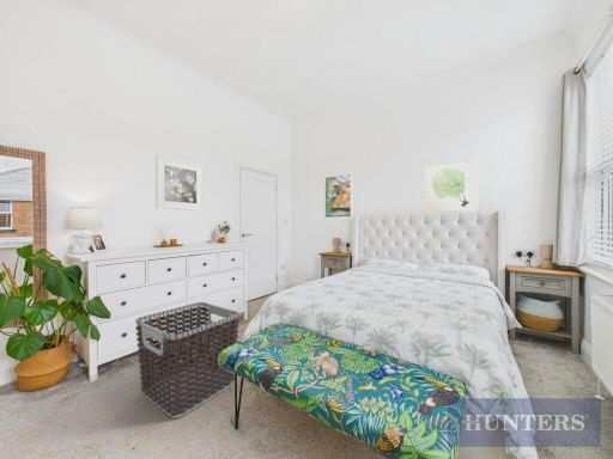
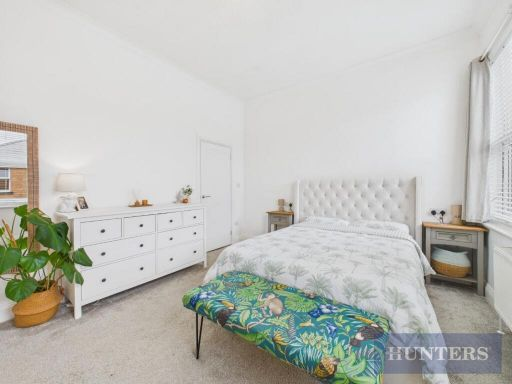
- wall art [424,160,480,213]
- clothes hamper [134,301,241,420]
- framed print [154,154,205,212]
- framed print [324,173,353,219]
